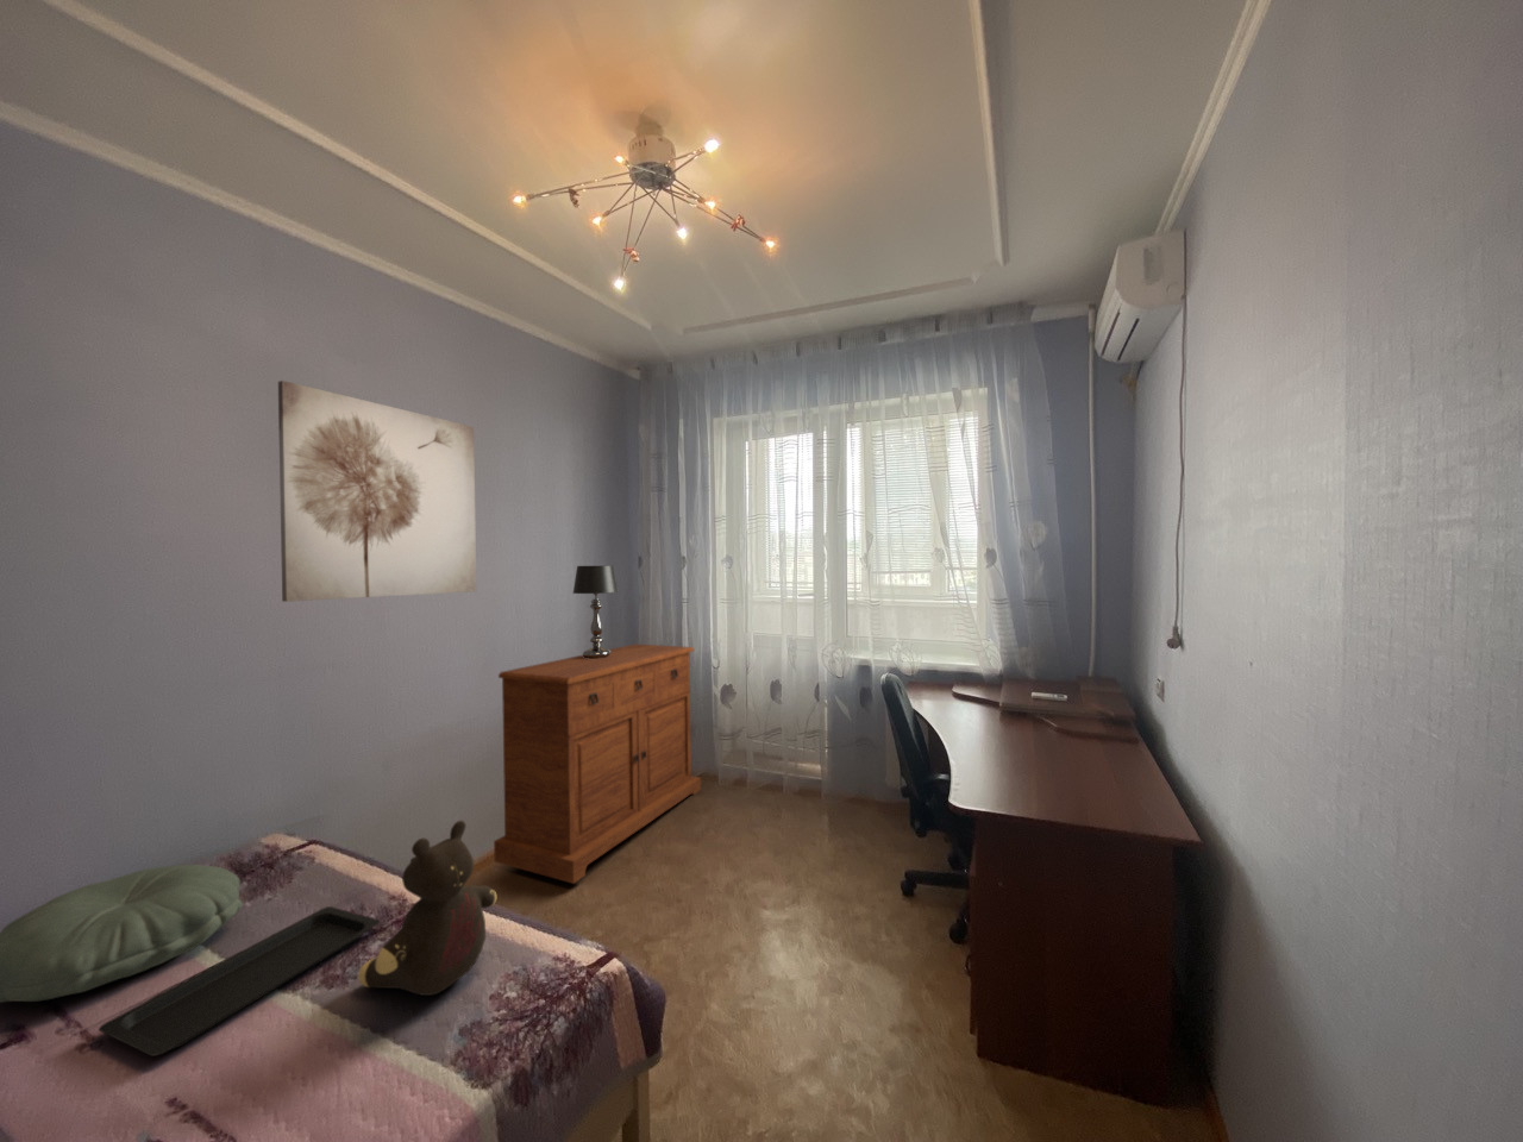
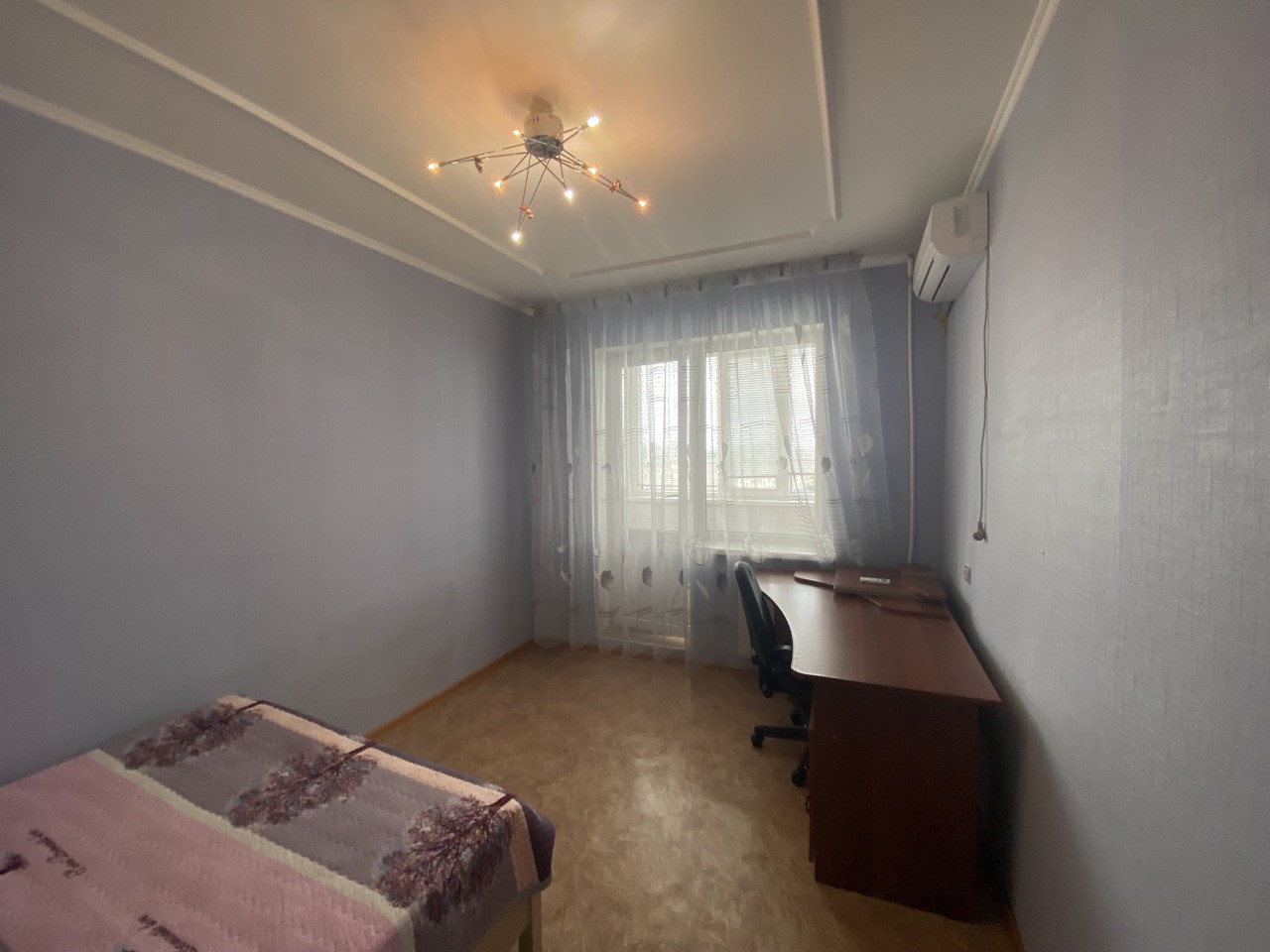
- sideboard [493,642,702,885]
- pillow [0,864,243,1004]
- teddy bear [357,819,498,997]
- wall art [277,379,477,603]
- serving tray [97,906,381,1058]
- table lamp [571,565,620,659]
